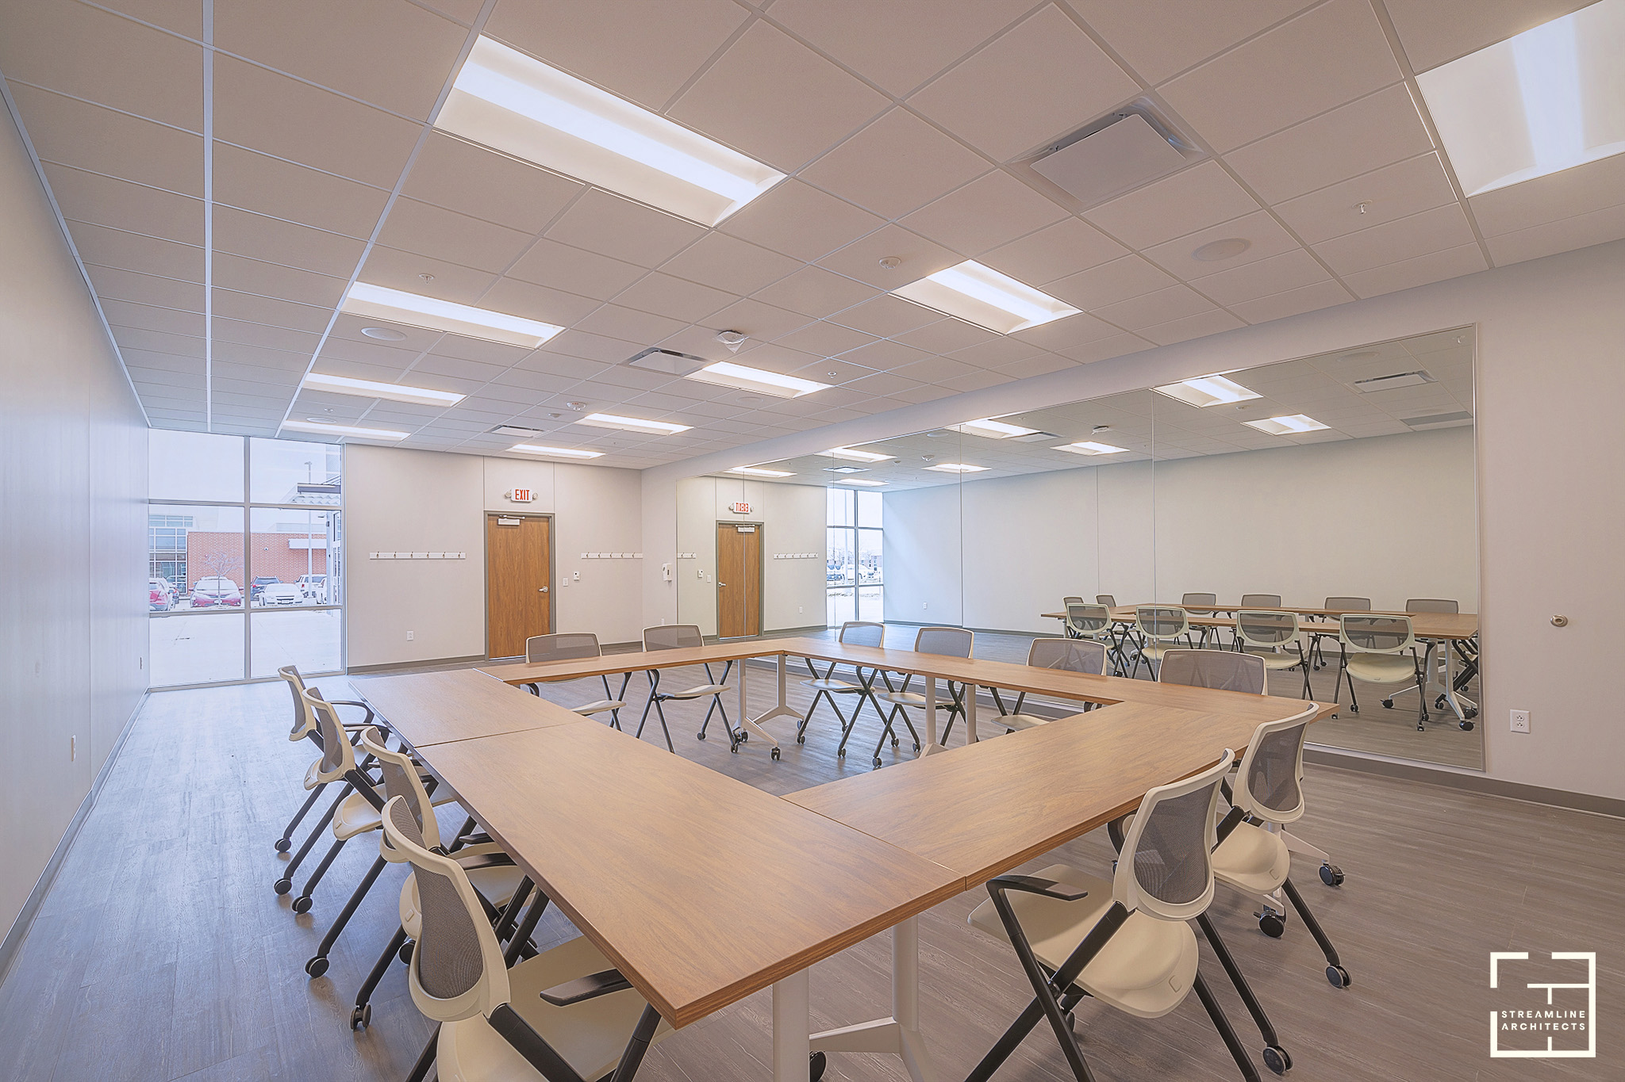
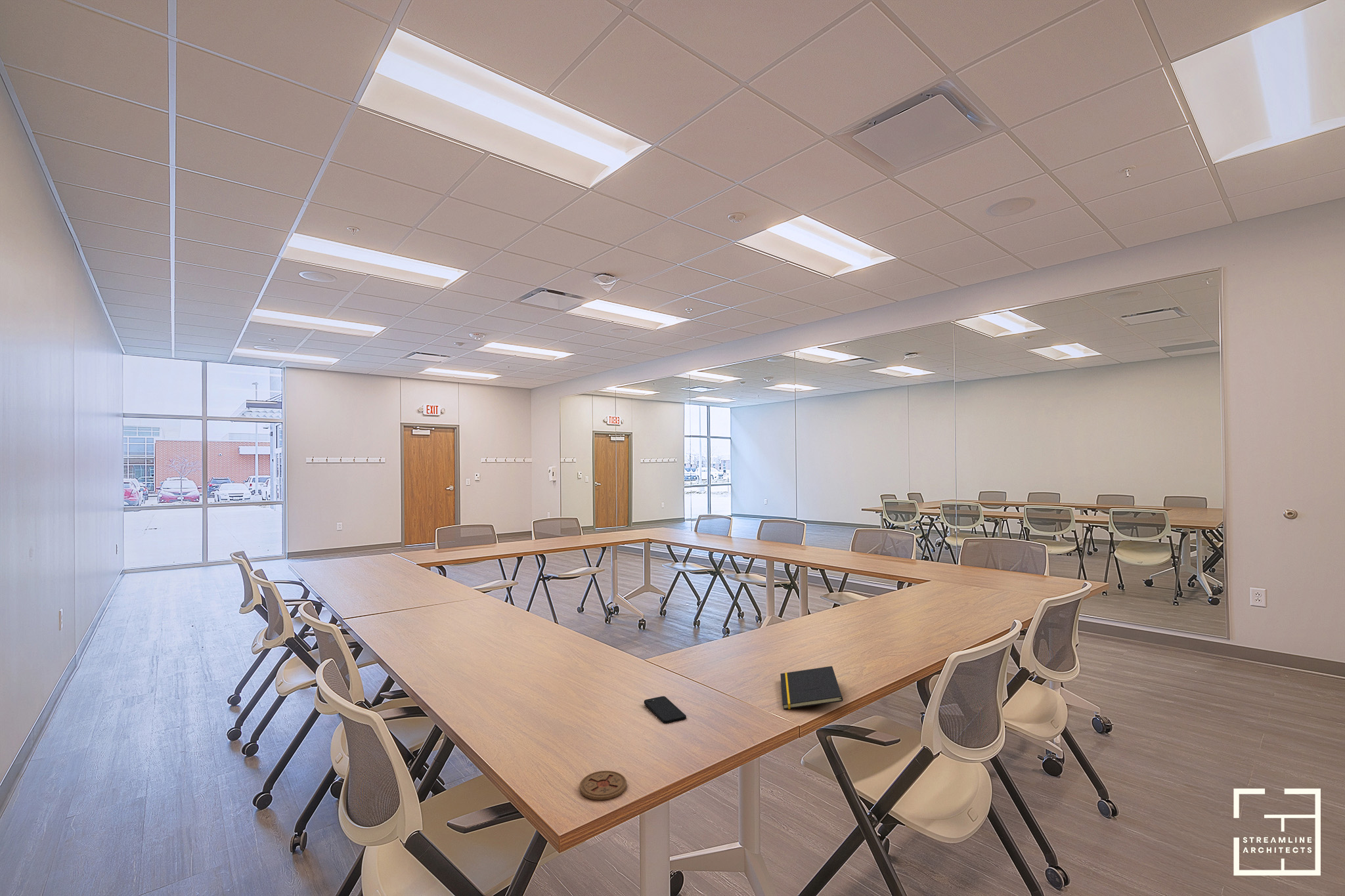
+ smartphone [644,696,687,724]
+ coaster [579,770,627,801]
+ notepad [780,666,843,710]
